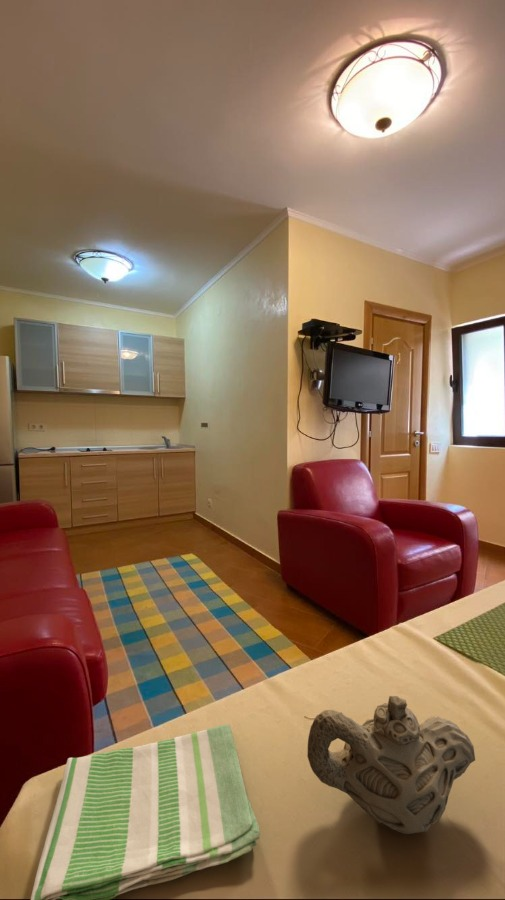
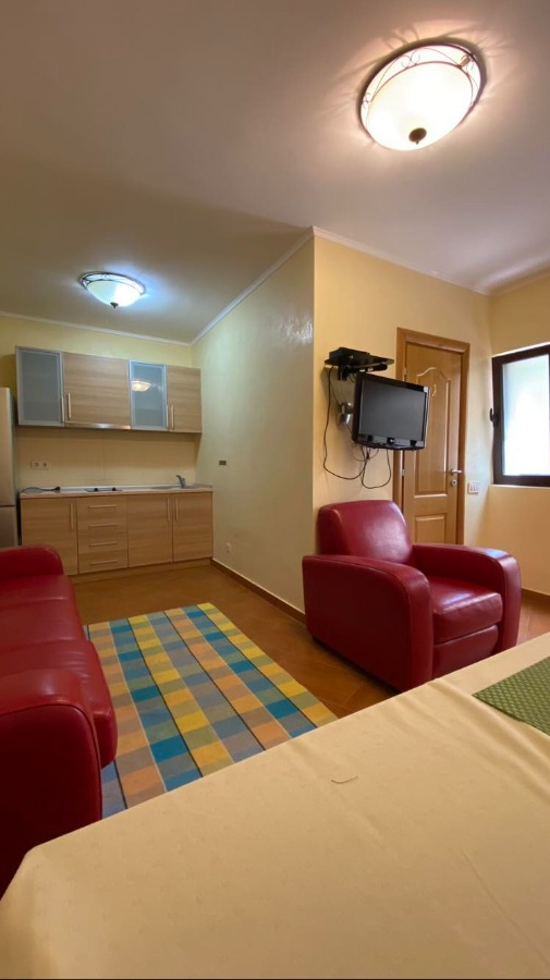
- teapot [306,695,476,835]
- dish towel [30,723,261,900]
